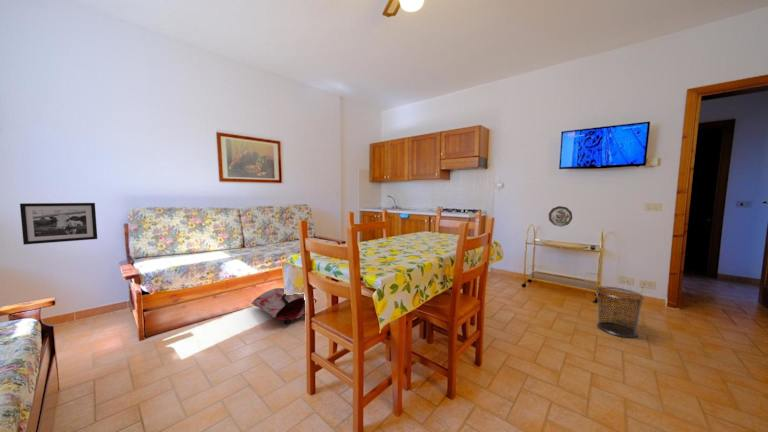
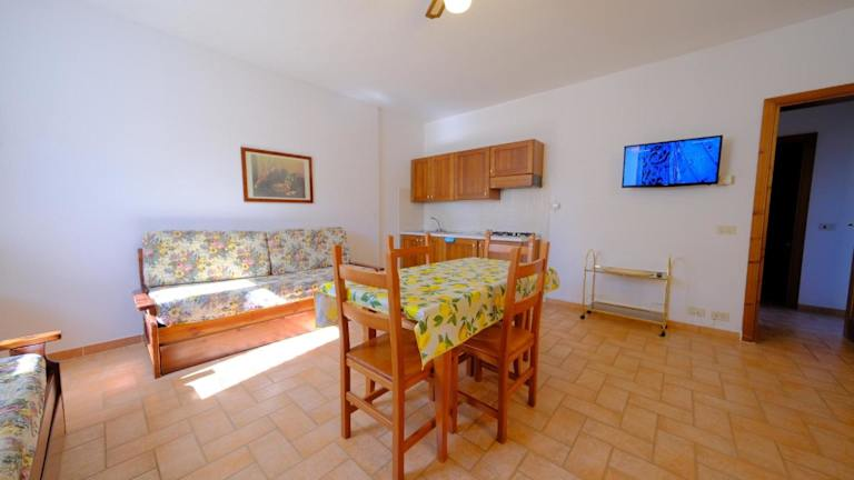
- picture frame [19,202,98,246]
- decorative plate [548,205,573,227]
- bag [250,287,318,325]
- waste bin [595,286,645,338]
